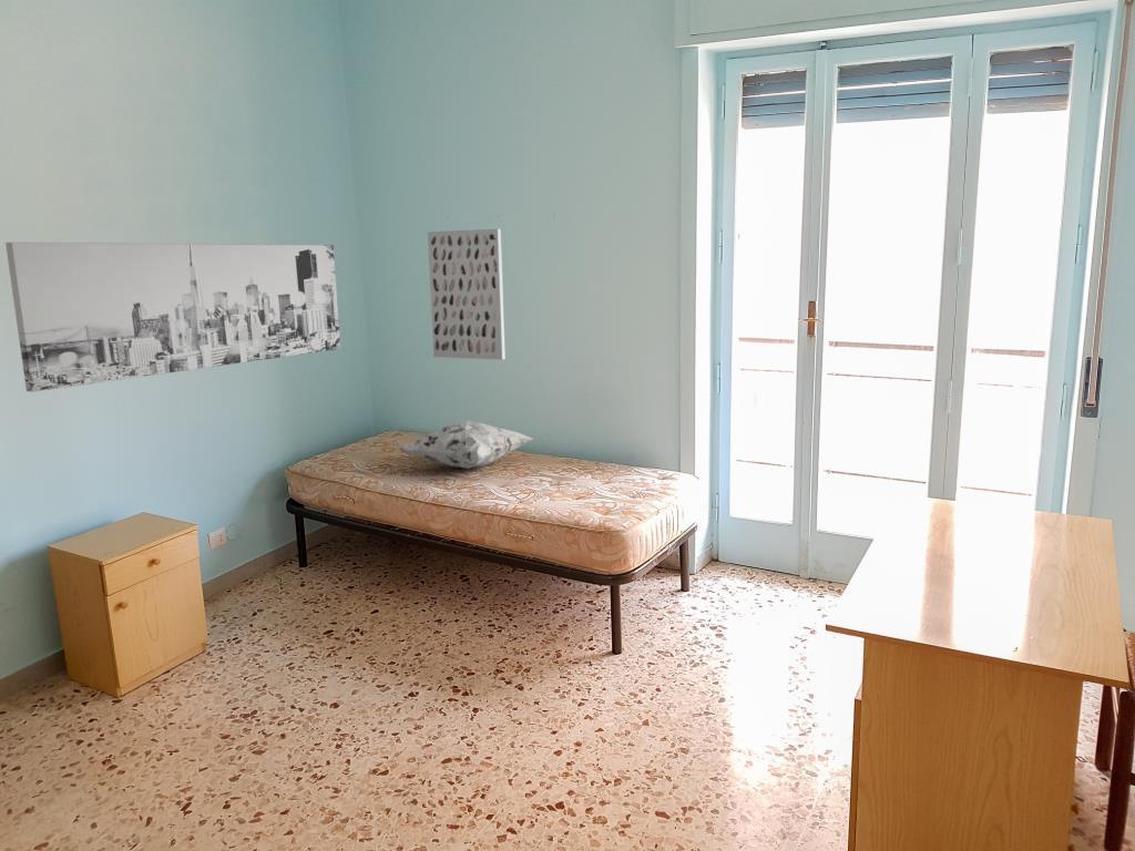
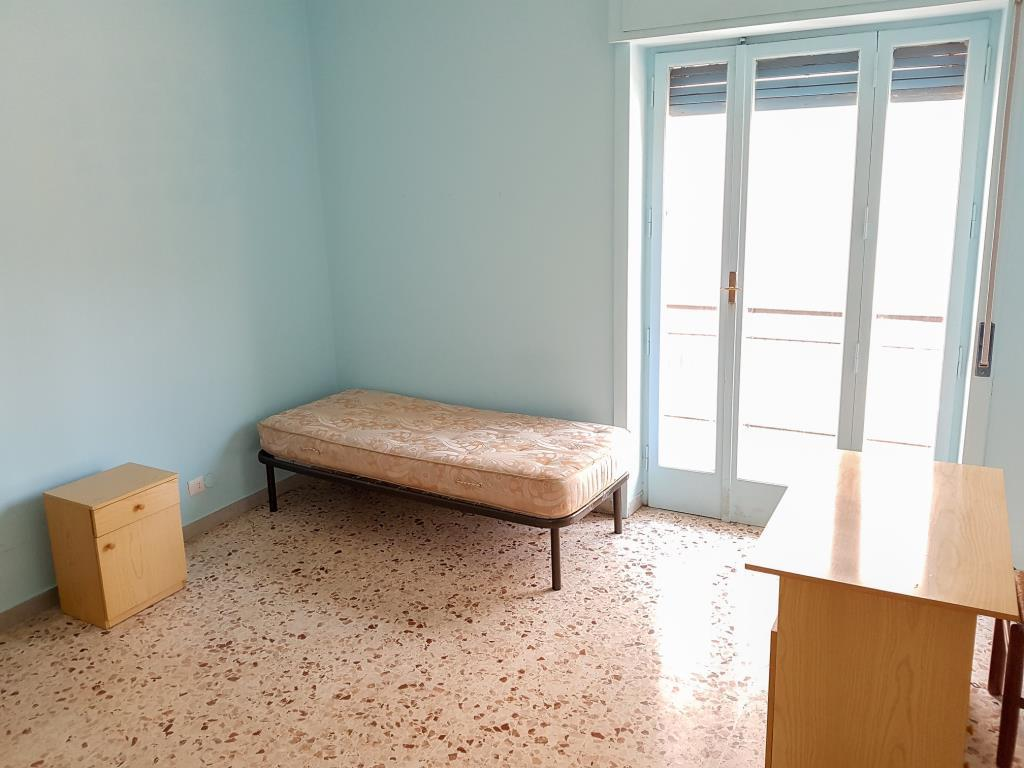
- decorative pillow [397,420,535,470]
- wall art [4,242,341,393]
- wall art [427,228,507,361]
